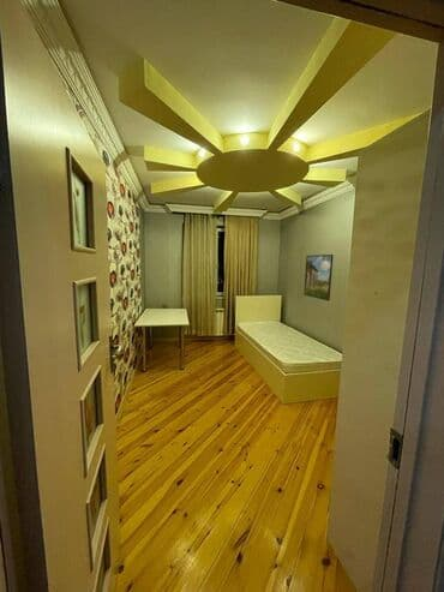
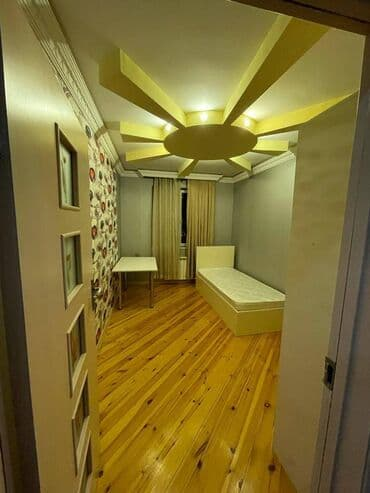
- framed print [302,253,335,301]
